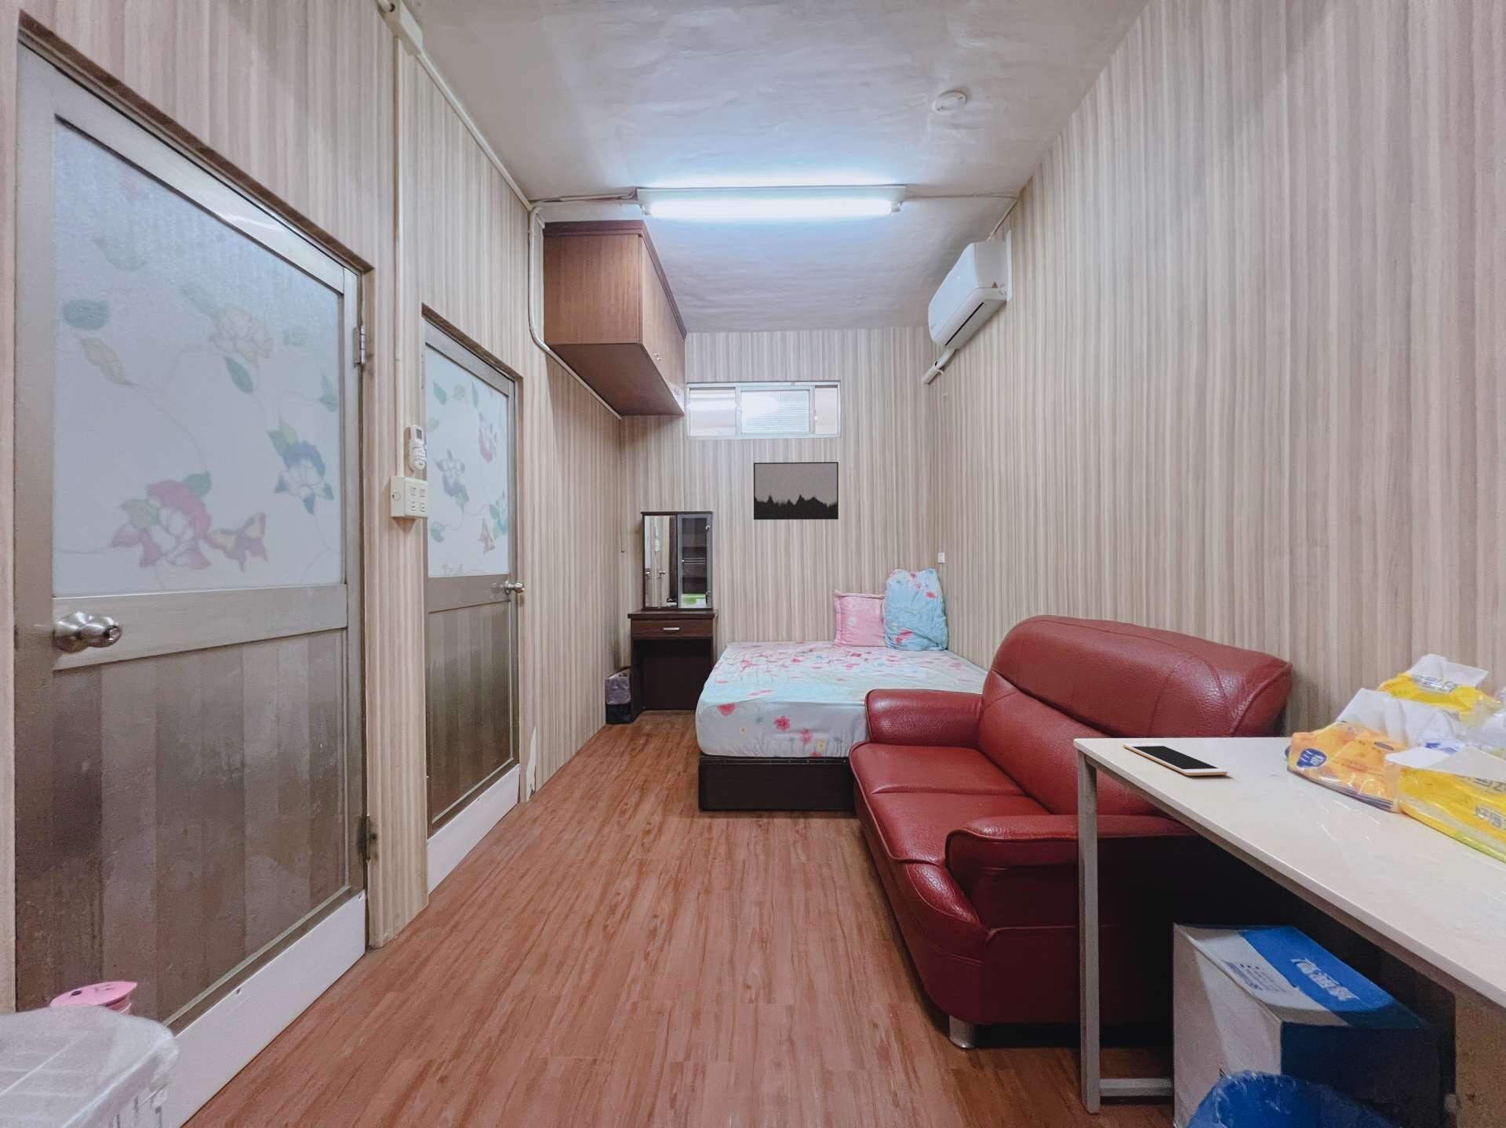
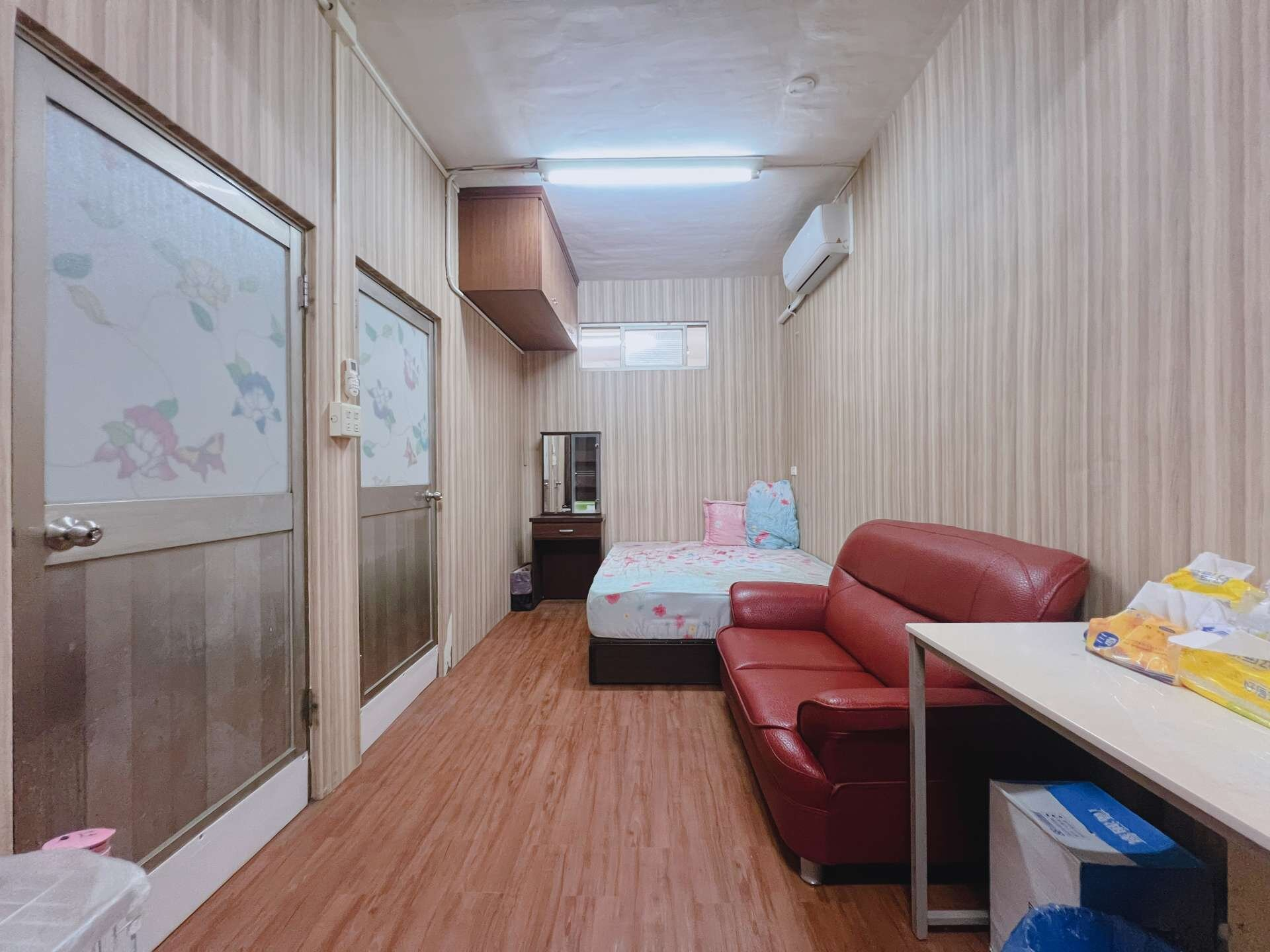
- wall art [753,461,840,521]
- cell phone [1123,742,1229,776]
